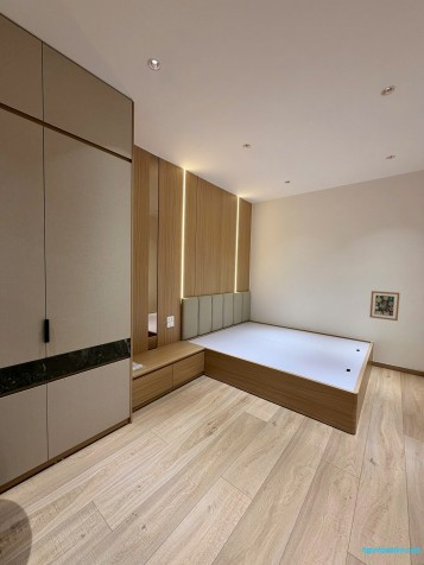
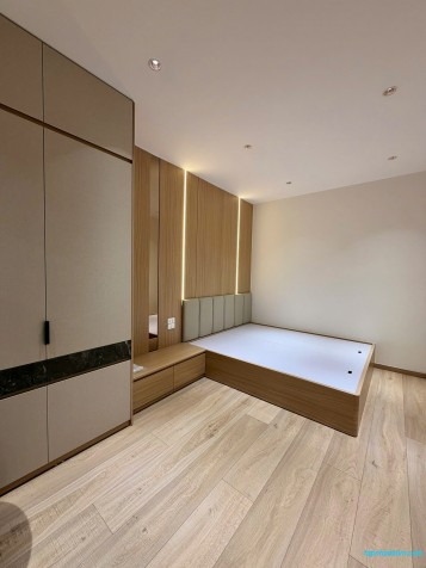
- wall art [369,290,400,322]
